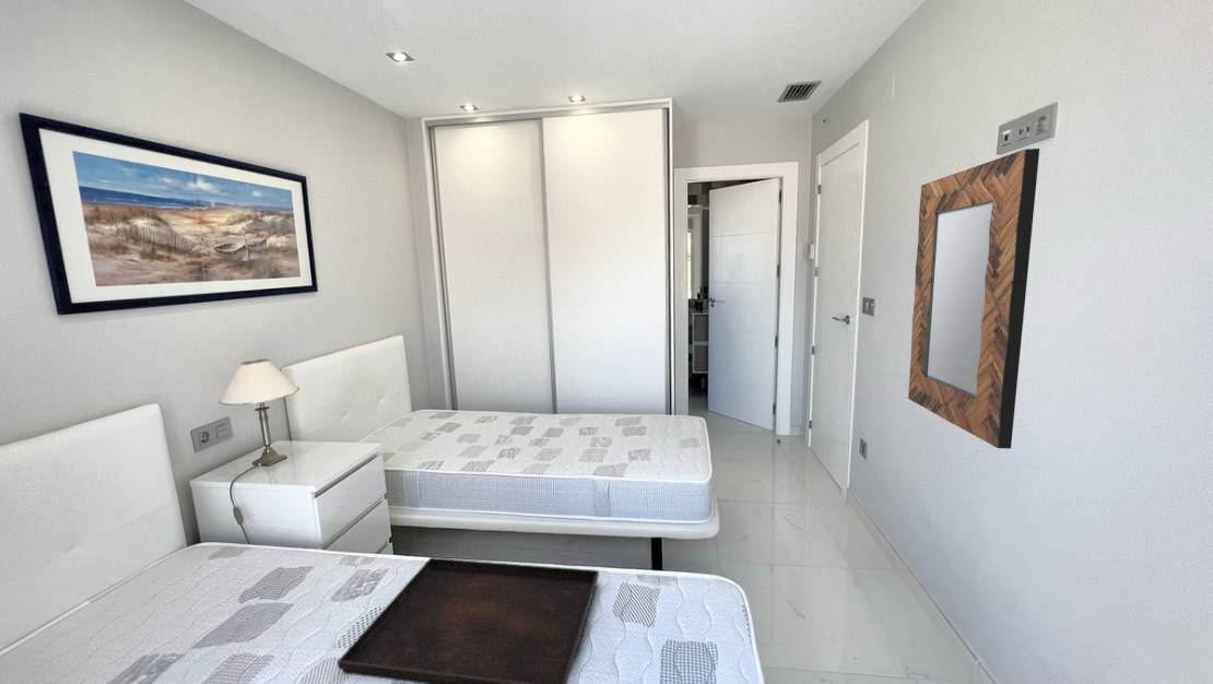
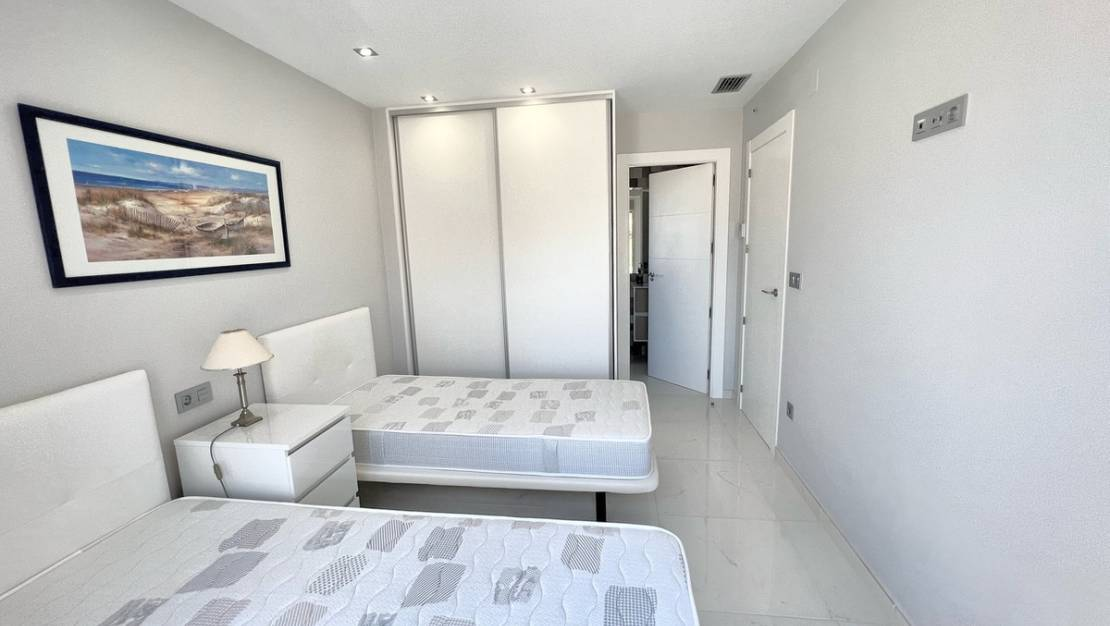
- serving tray [337,556,600,684]
- home mirror [907,148,1040,450]
